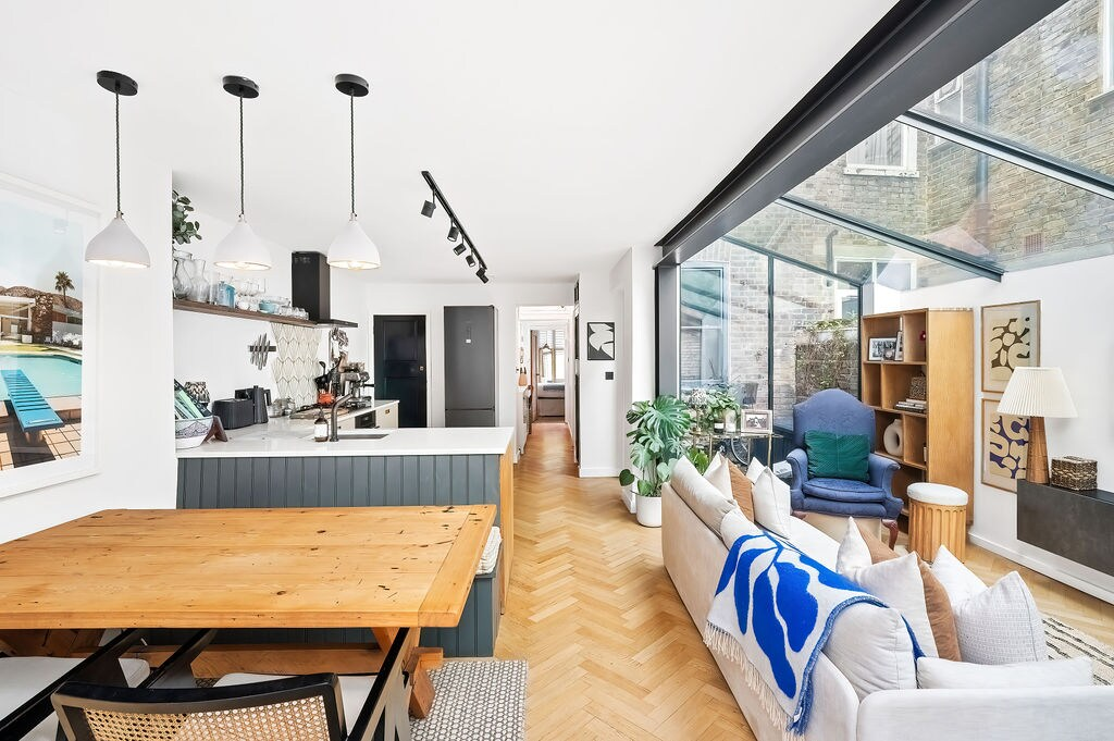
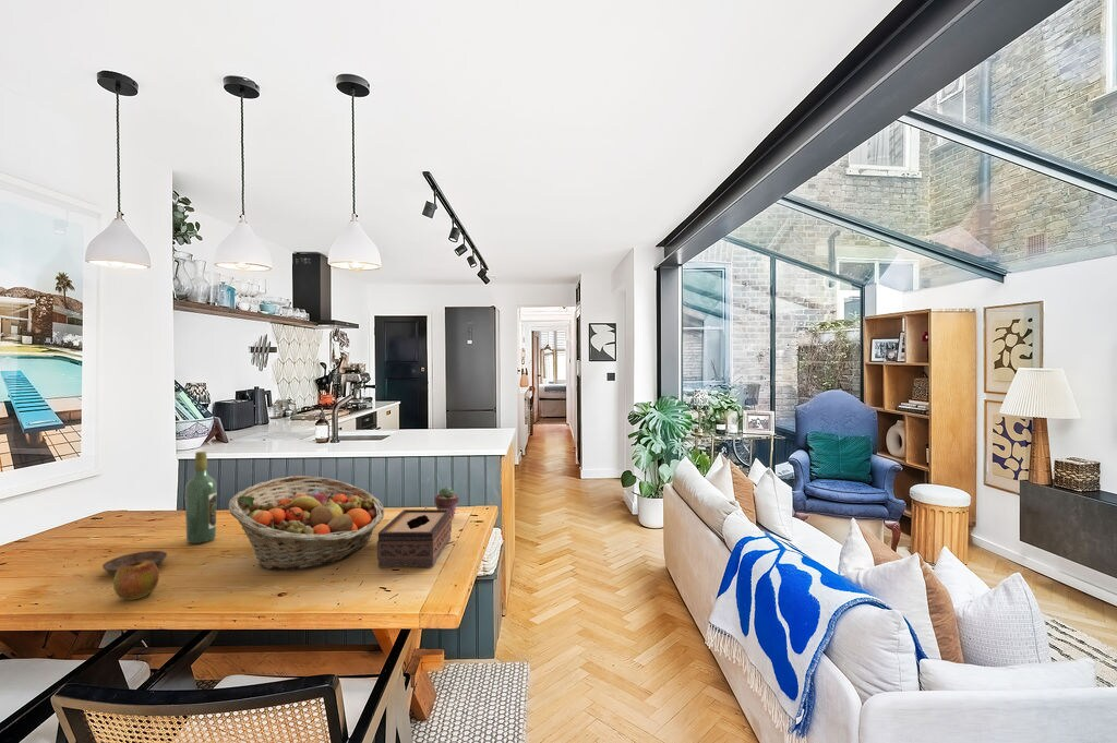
+ potted succulent [434,486,460,520]
+ wine bottle [184,451,217,544]
+ apple [112,559,160,601]
+ fruit basket [228,475,385,571]
+ saucer [101,550,168,576]
+ tissue box [376,508,453,568]
